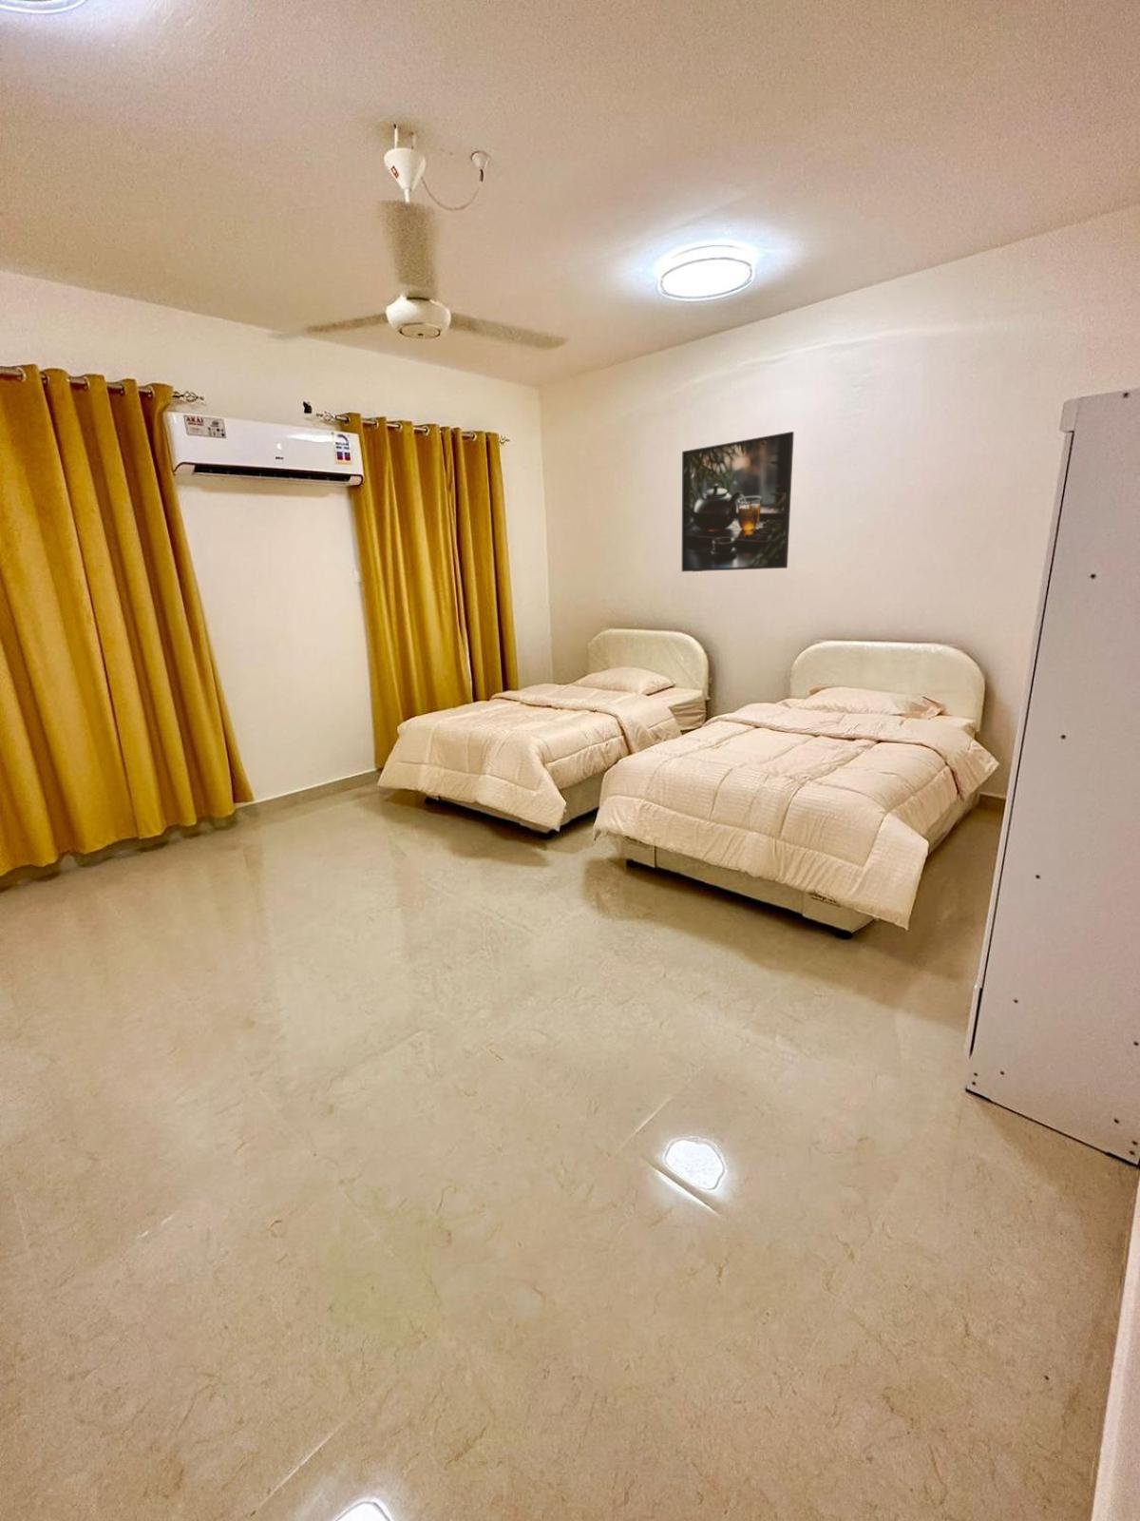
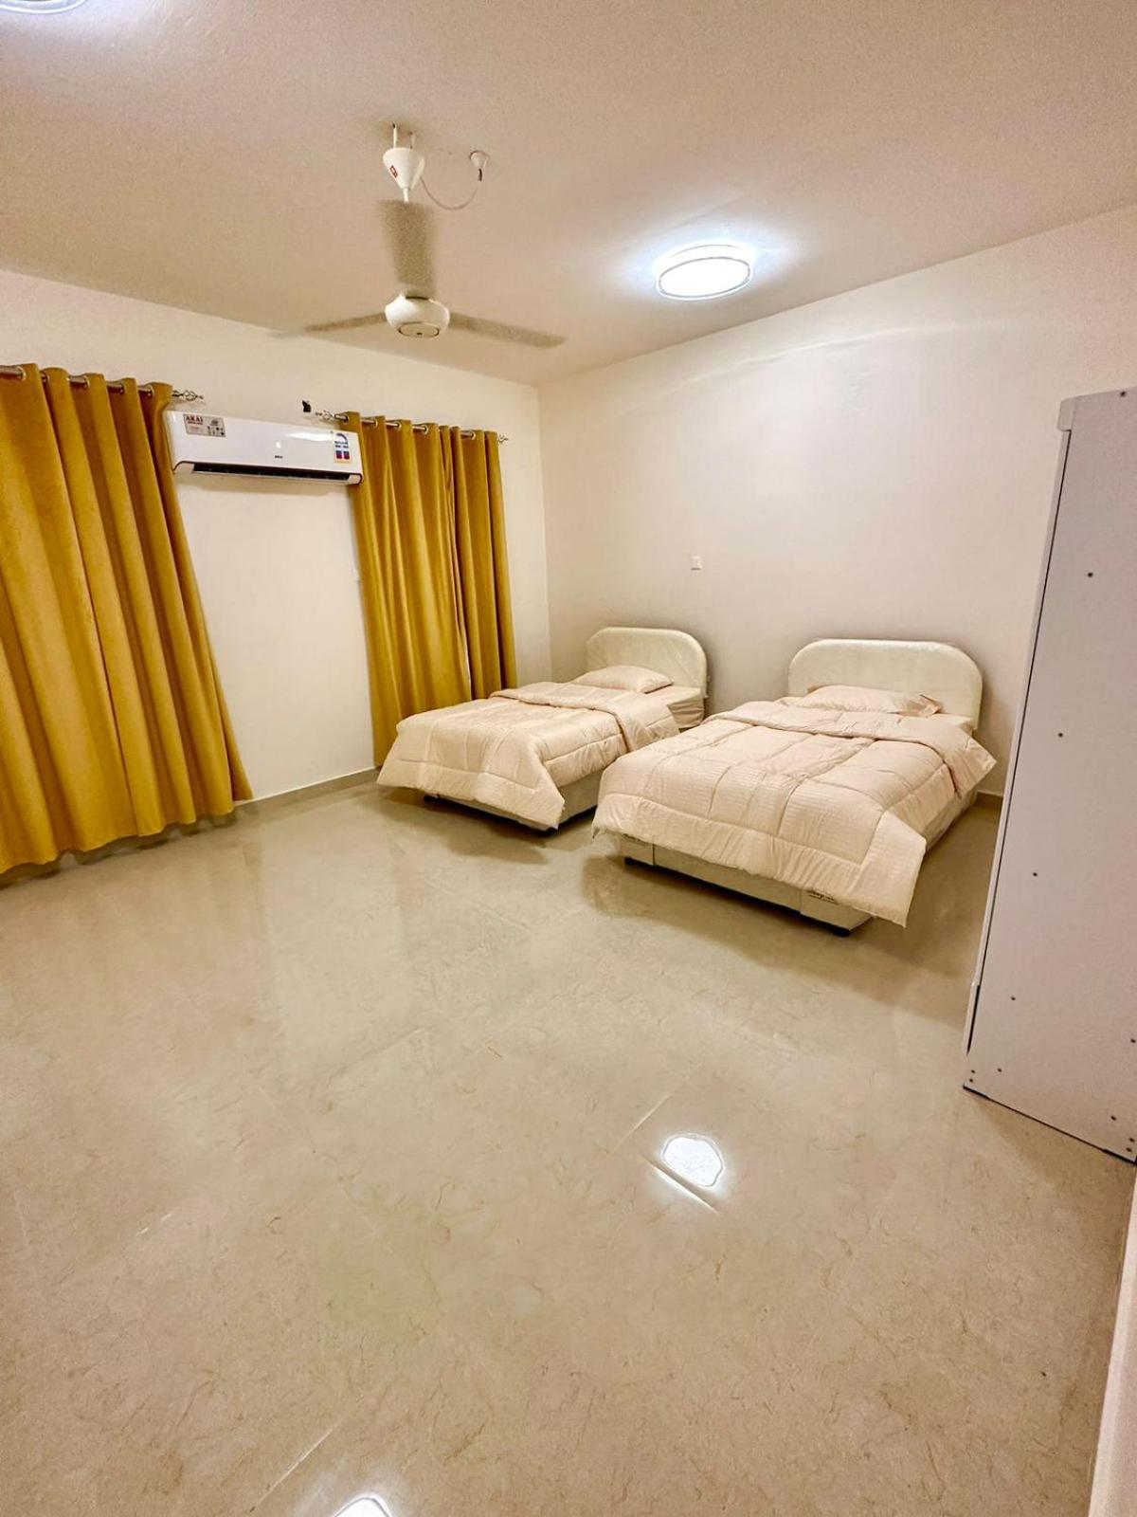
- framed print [681,431,795,572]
